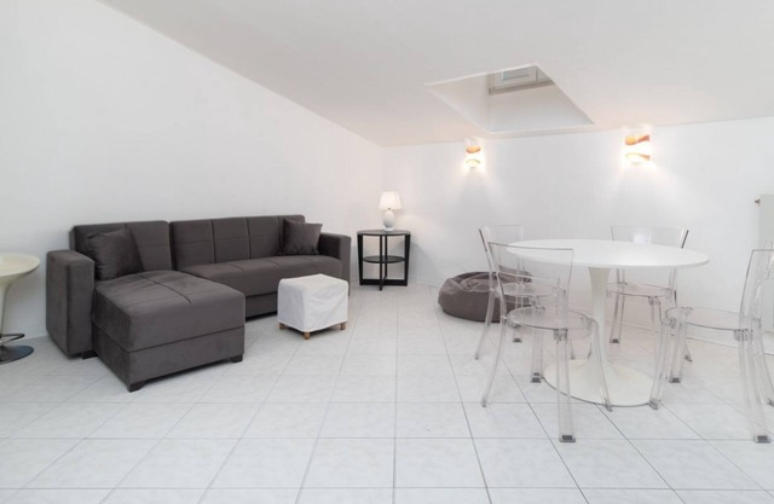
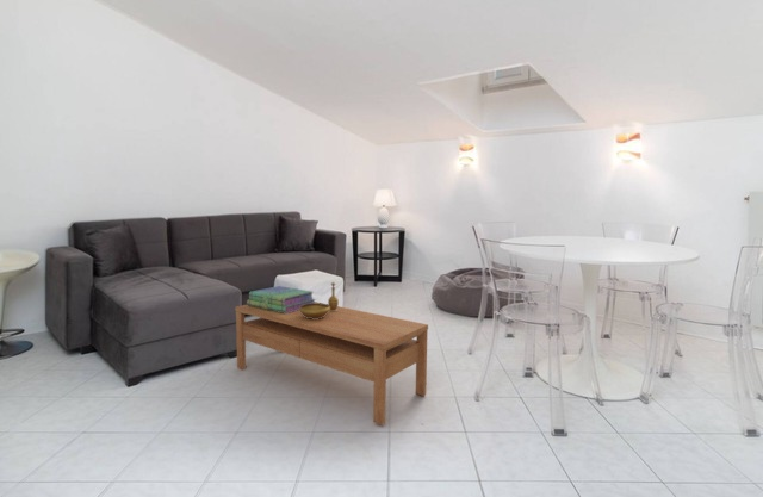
+ stack of books [246,285,317,313]
+ coffee table [234,300,429,427]
+ decorative bowl [299,281,340,319]
